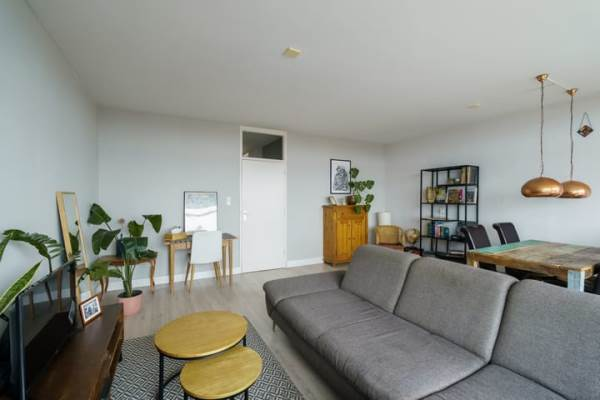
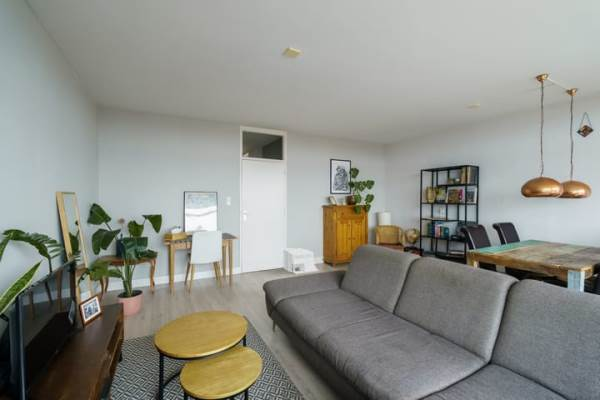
+ architectural model [283,247,320,275]
